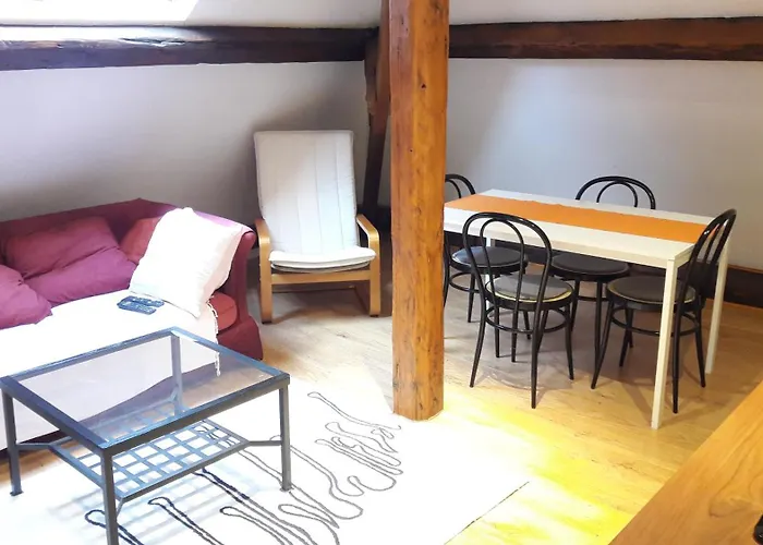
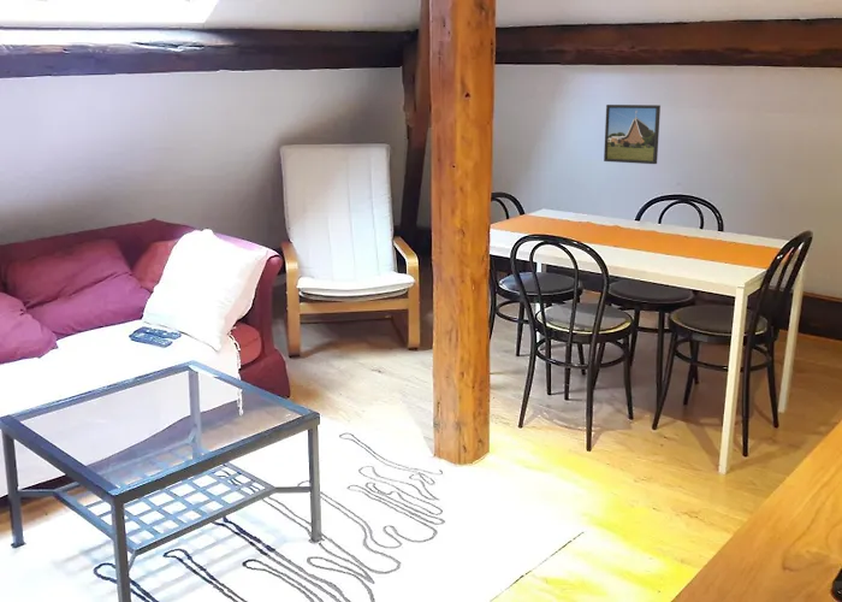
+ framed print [603,104,662,165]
